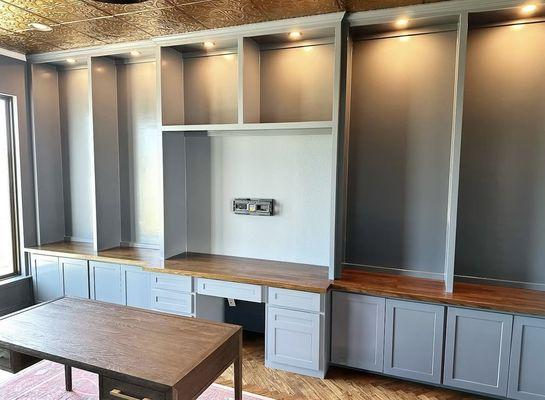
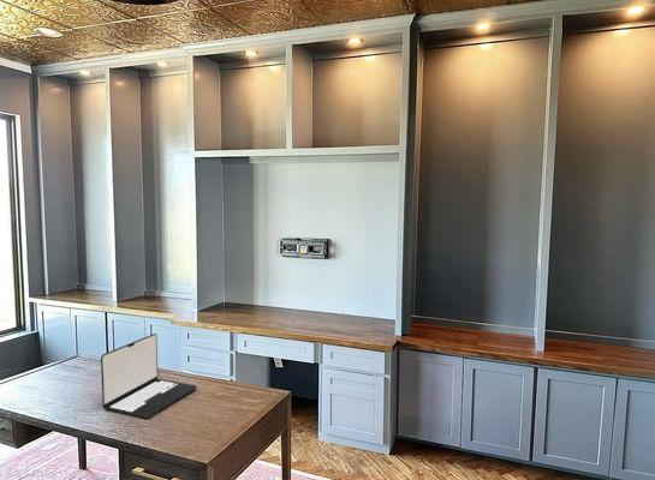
+ laptop [100,332,198,420]
